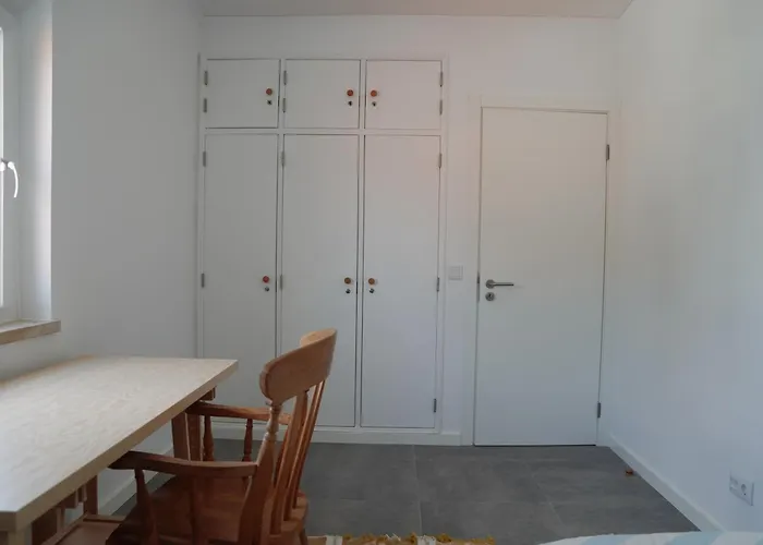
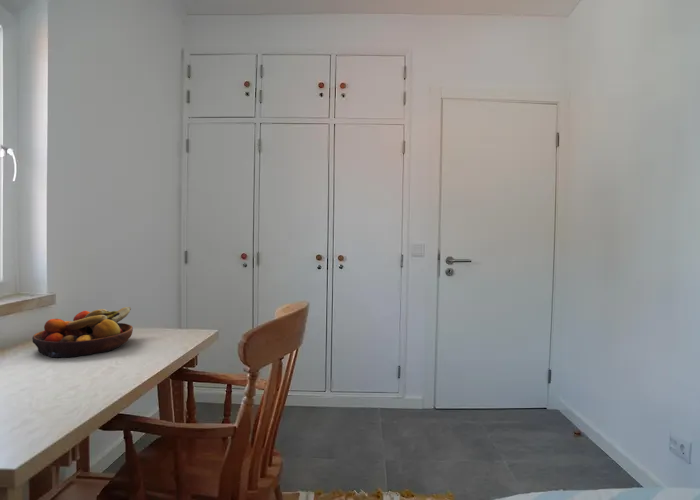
+ fruit bowl [32,306,134,358]
